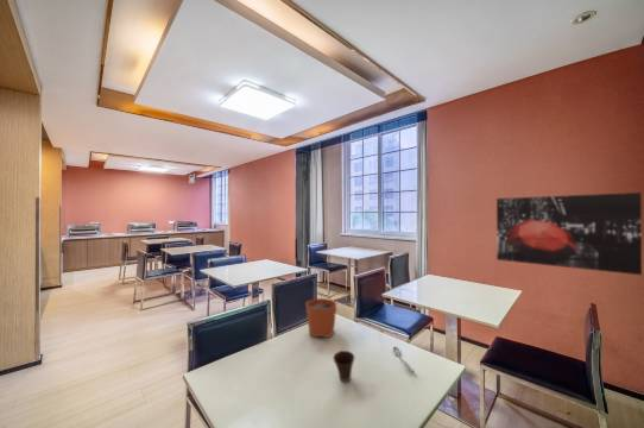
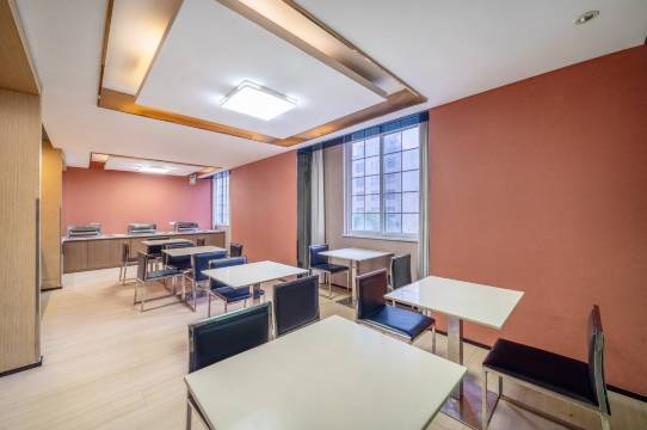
- plant pot [304,289,339,339]
- cup [332,350,355,383]
- wall art [495,191,643,276]
- spoon [392,346,415,374]
